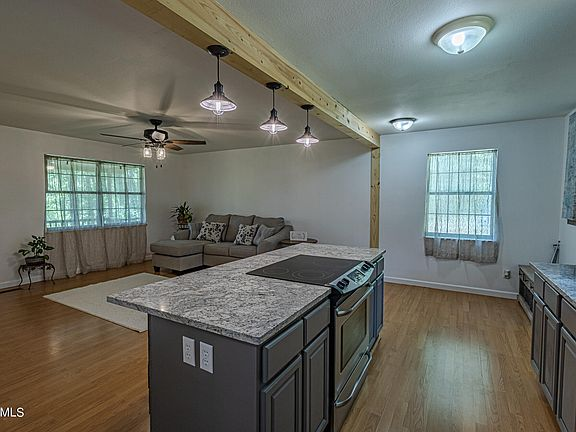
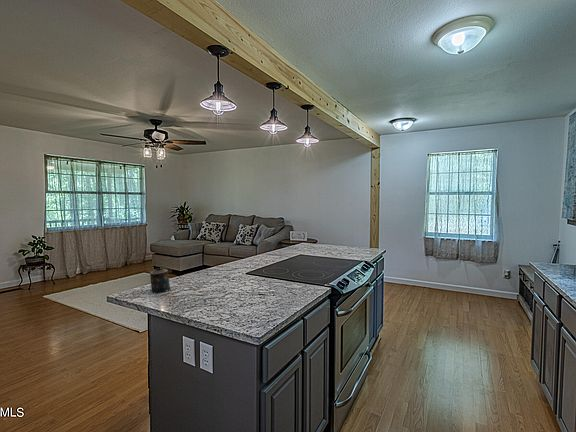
+ candle [149,267,173,293]
